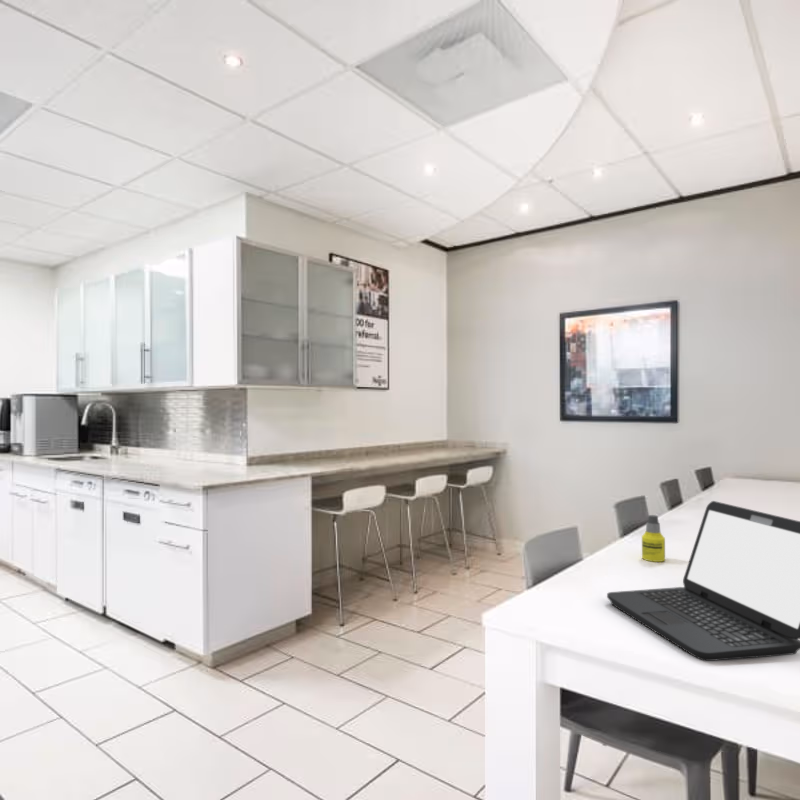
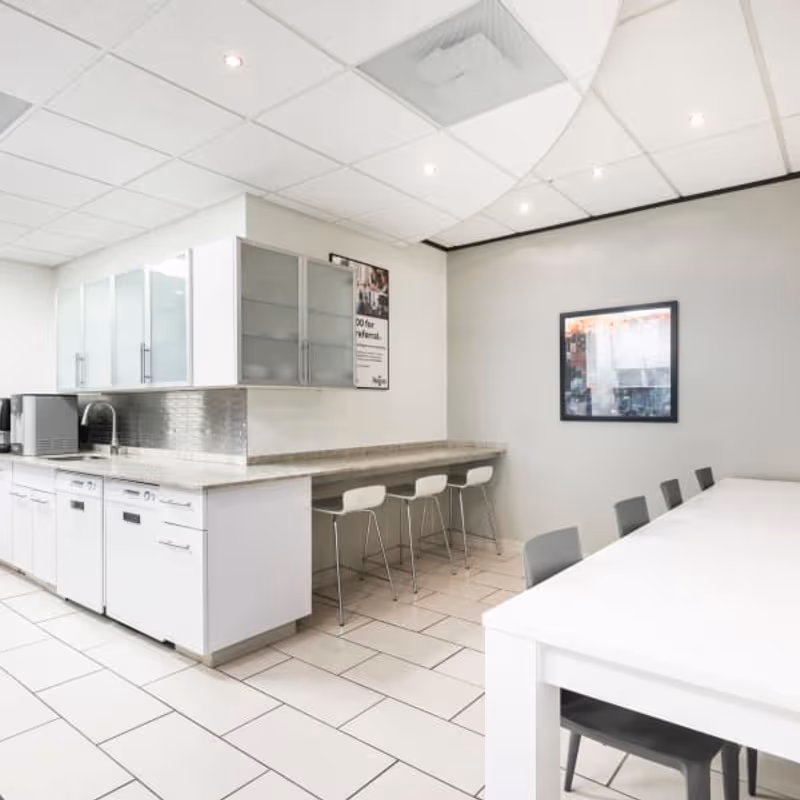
- laptop [606,500,800,662]
- bottle [641,514,666,563]
